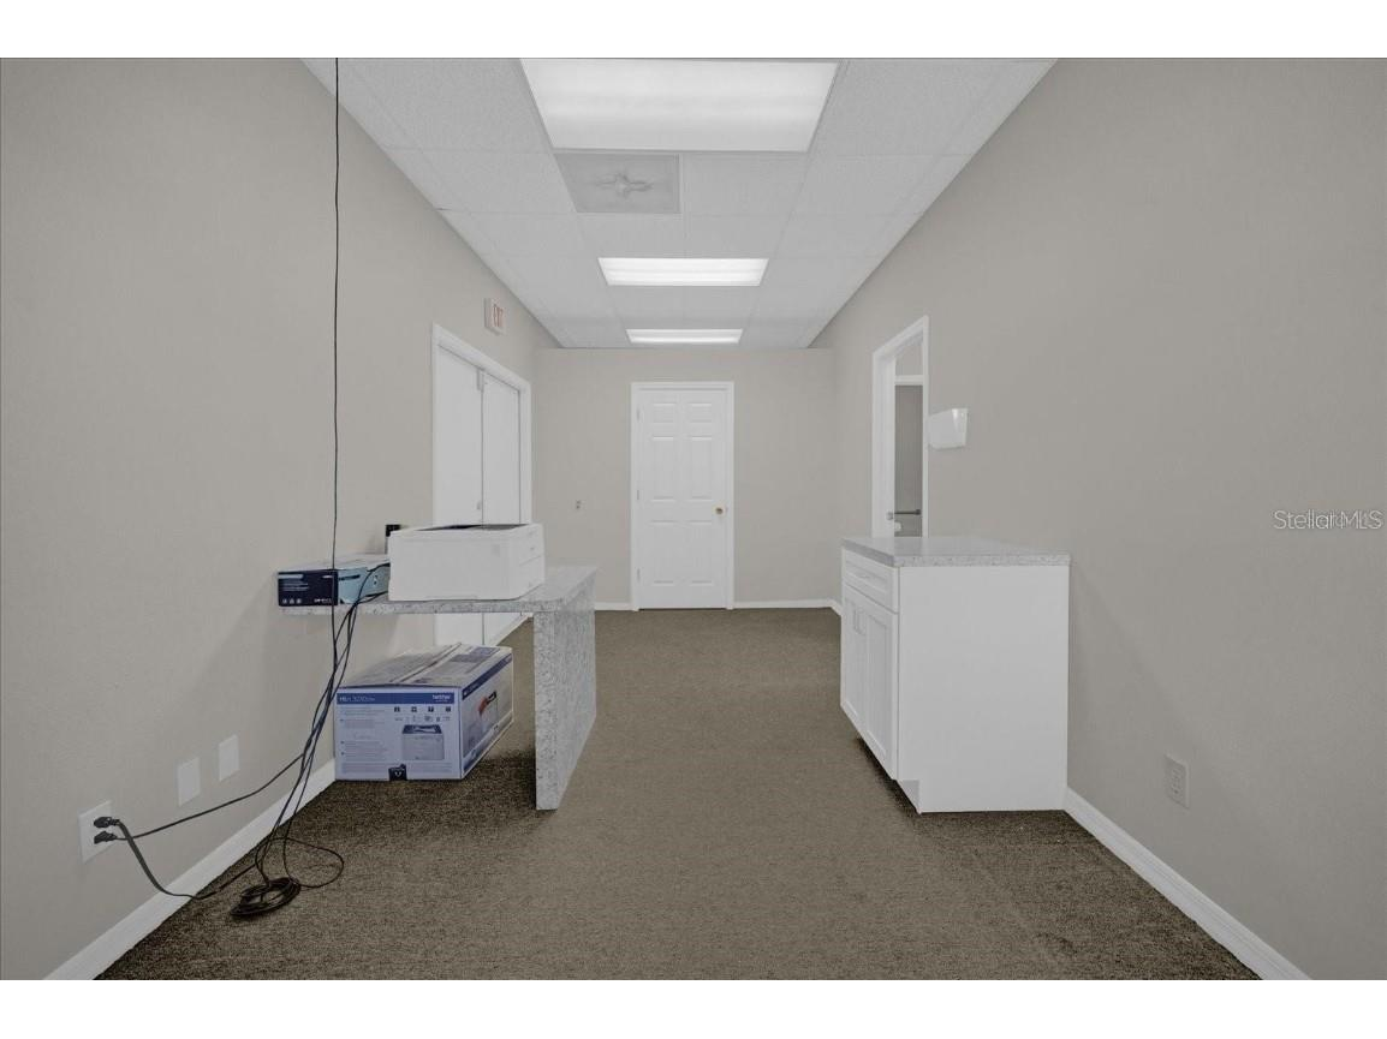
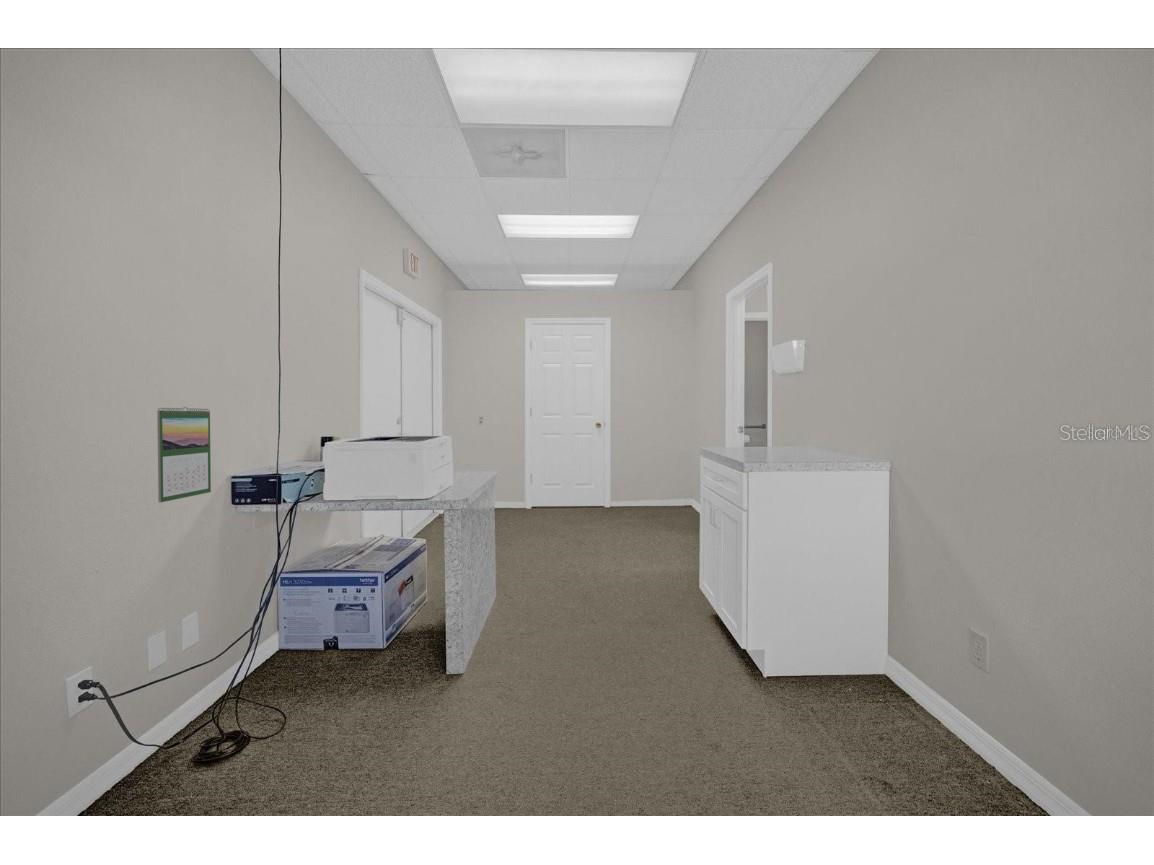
+ calendar [156,406,212,503]
